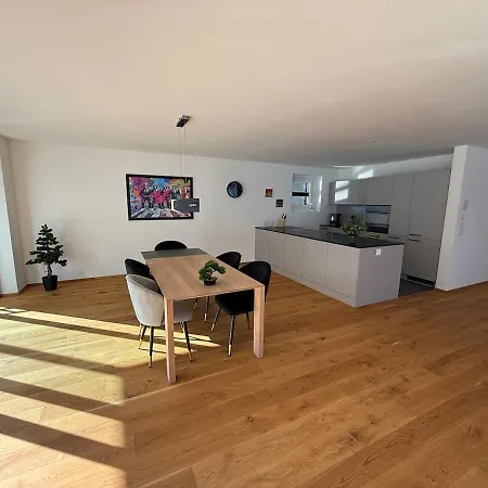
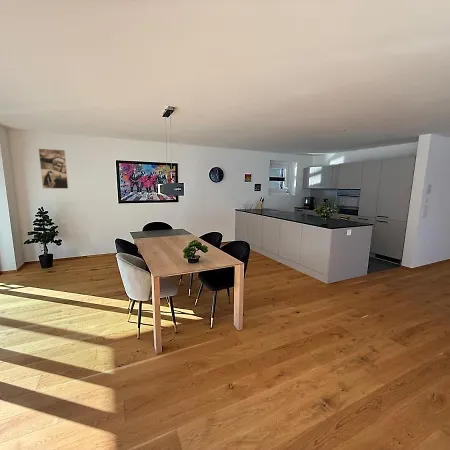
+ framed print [38,148,69,190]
